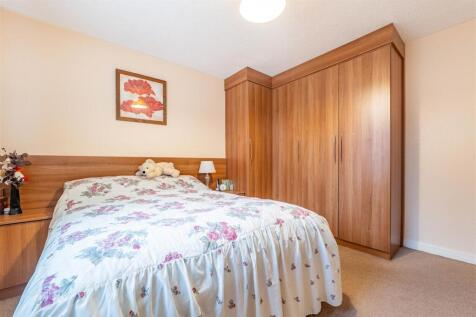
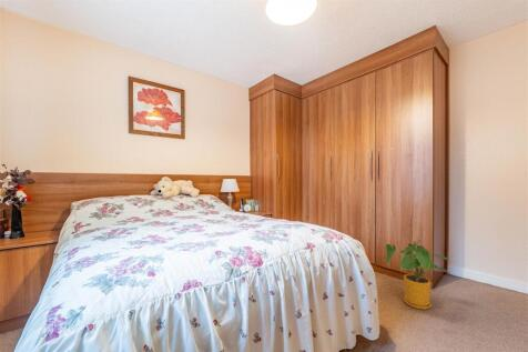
+ house plant [385,239,450,311]
